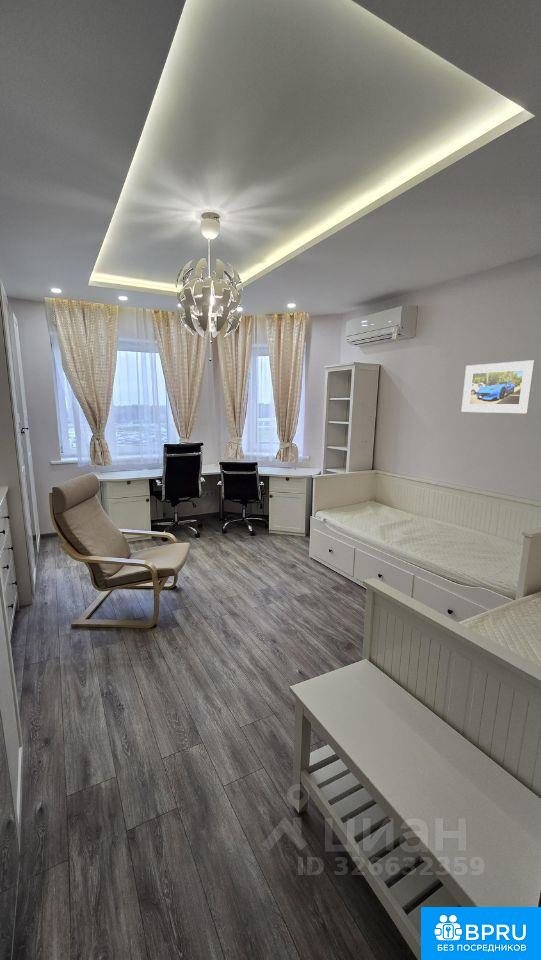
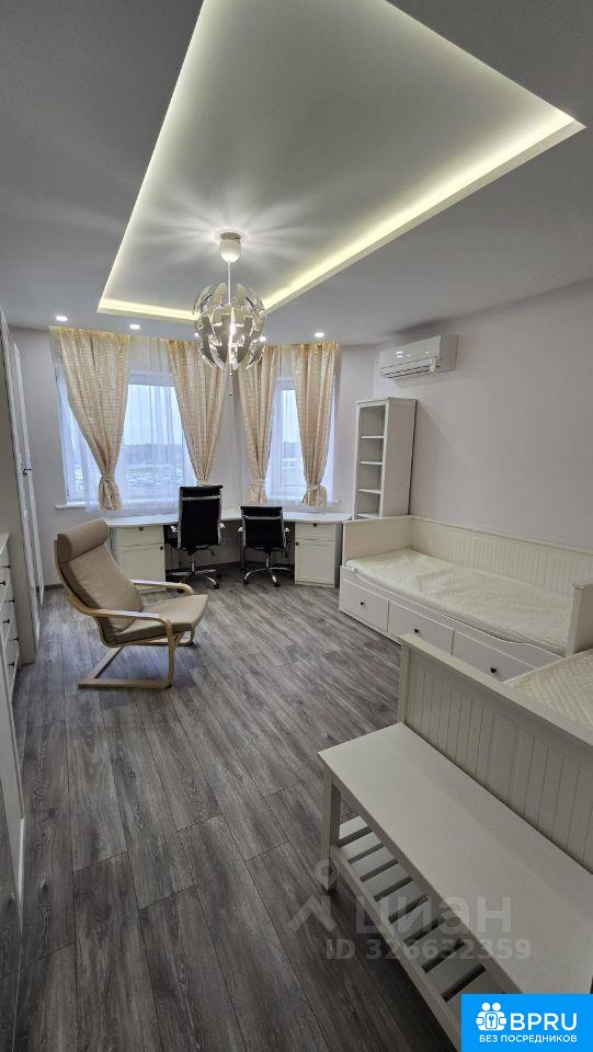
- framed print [461,359,536,414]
